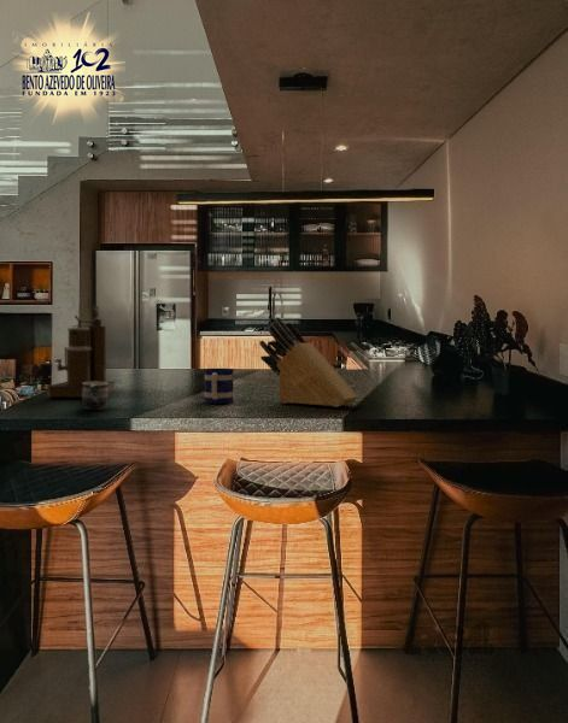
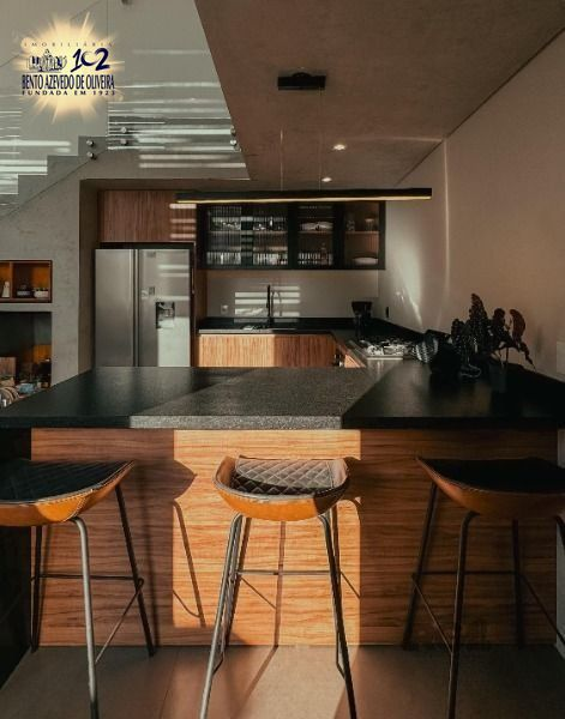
- coffee maker [46,304,117,398]
- mug [203,368,234,405]
- knife block [258,316,359,408]
- mug [81,382,110,411]
